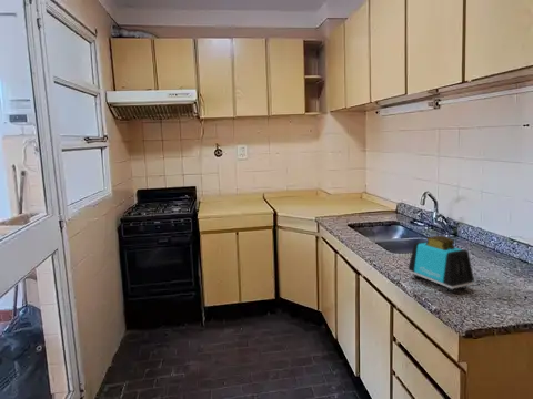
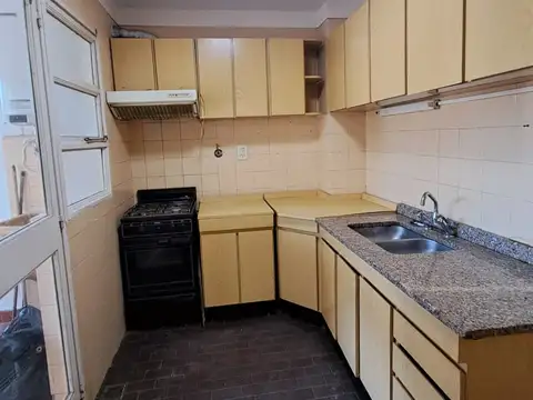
- toaster [408,235,475,293]
